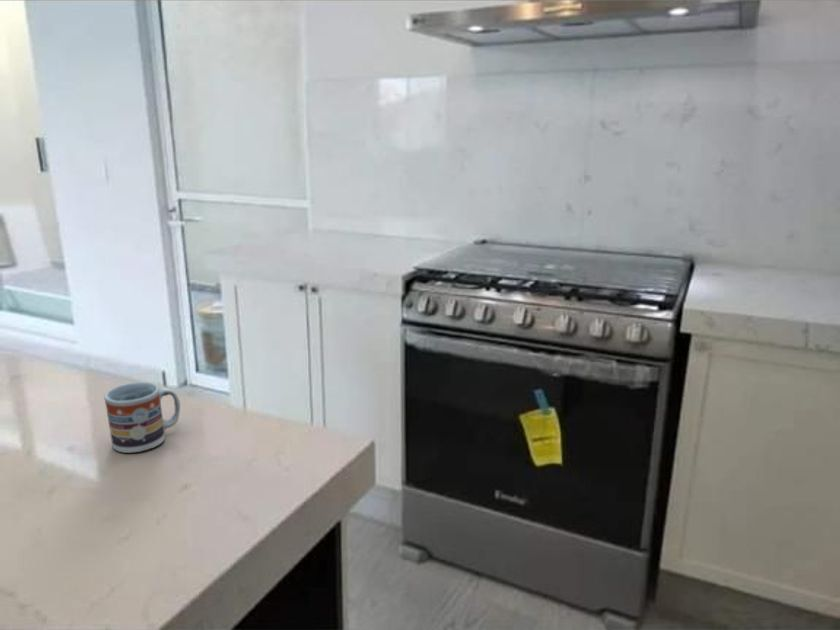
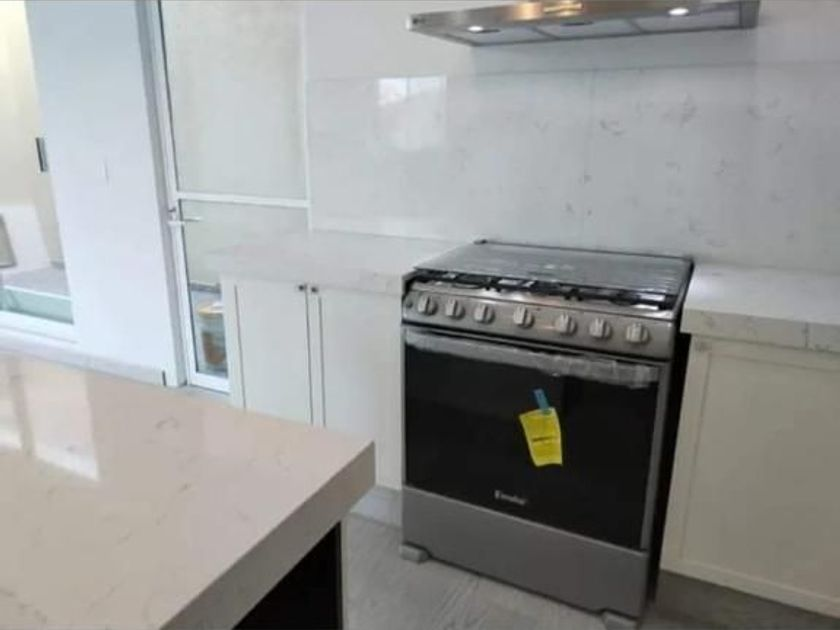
- cup [103,381,181,454]
